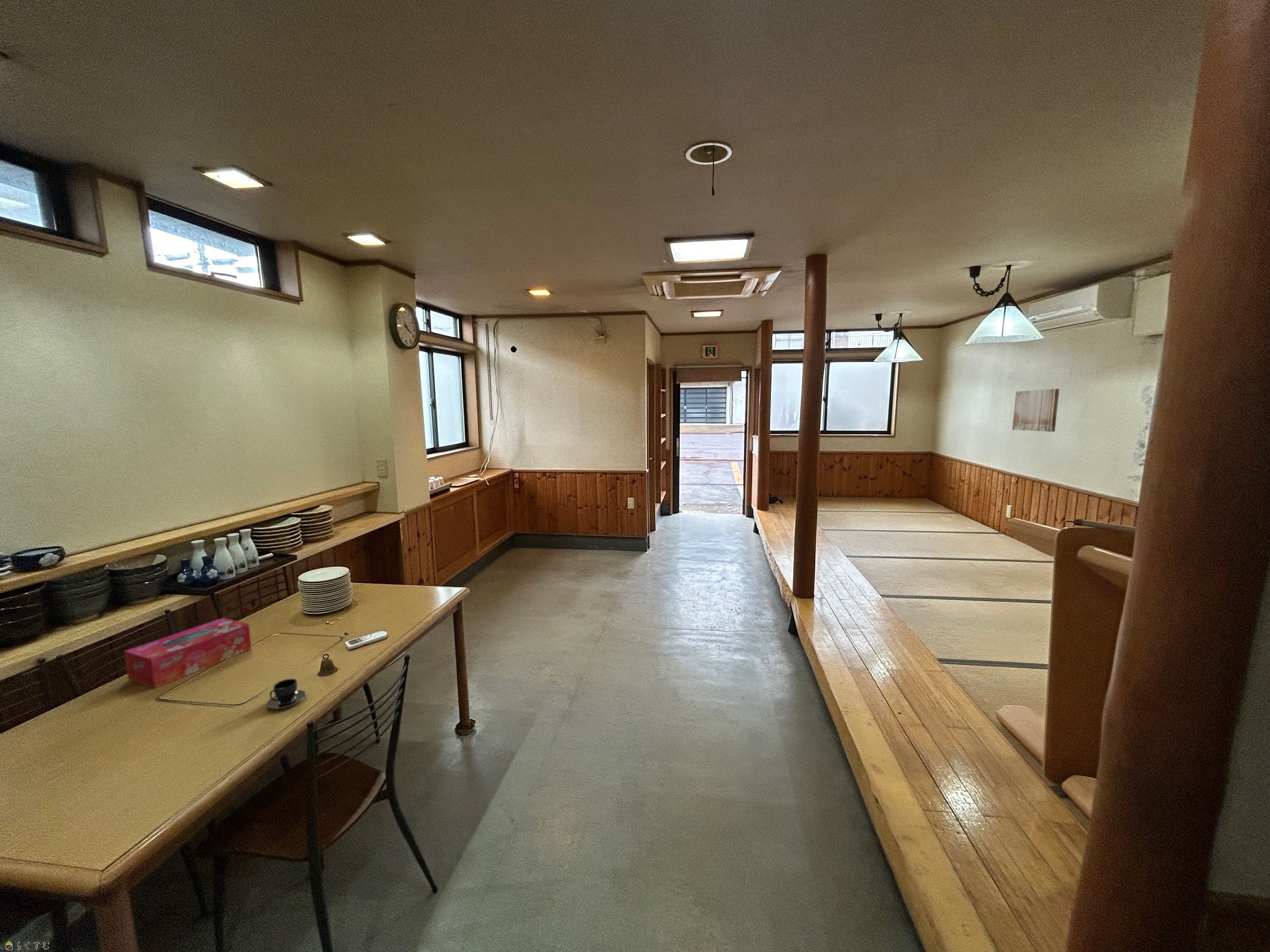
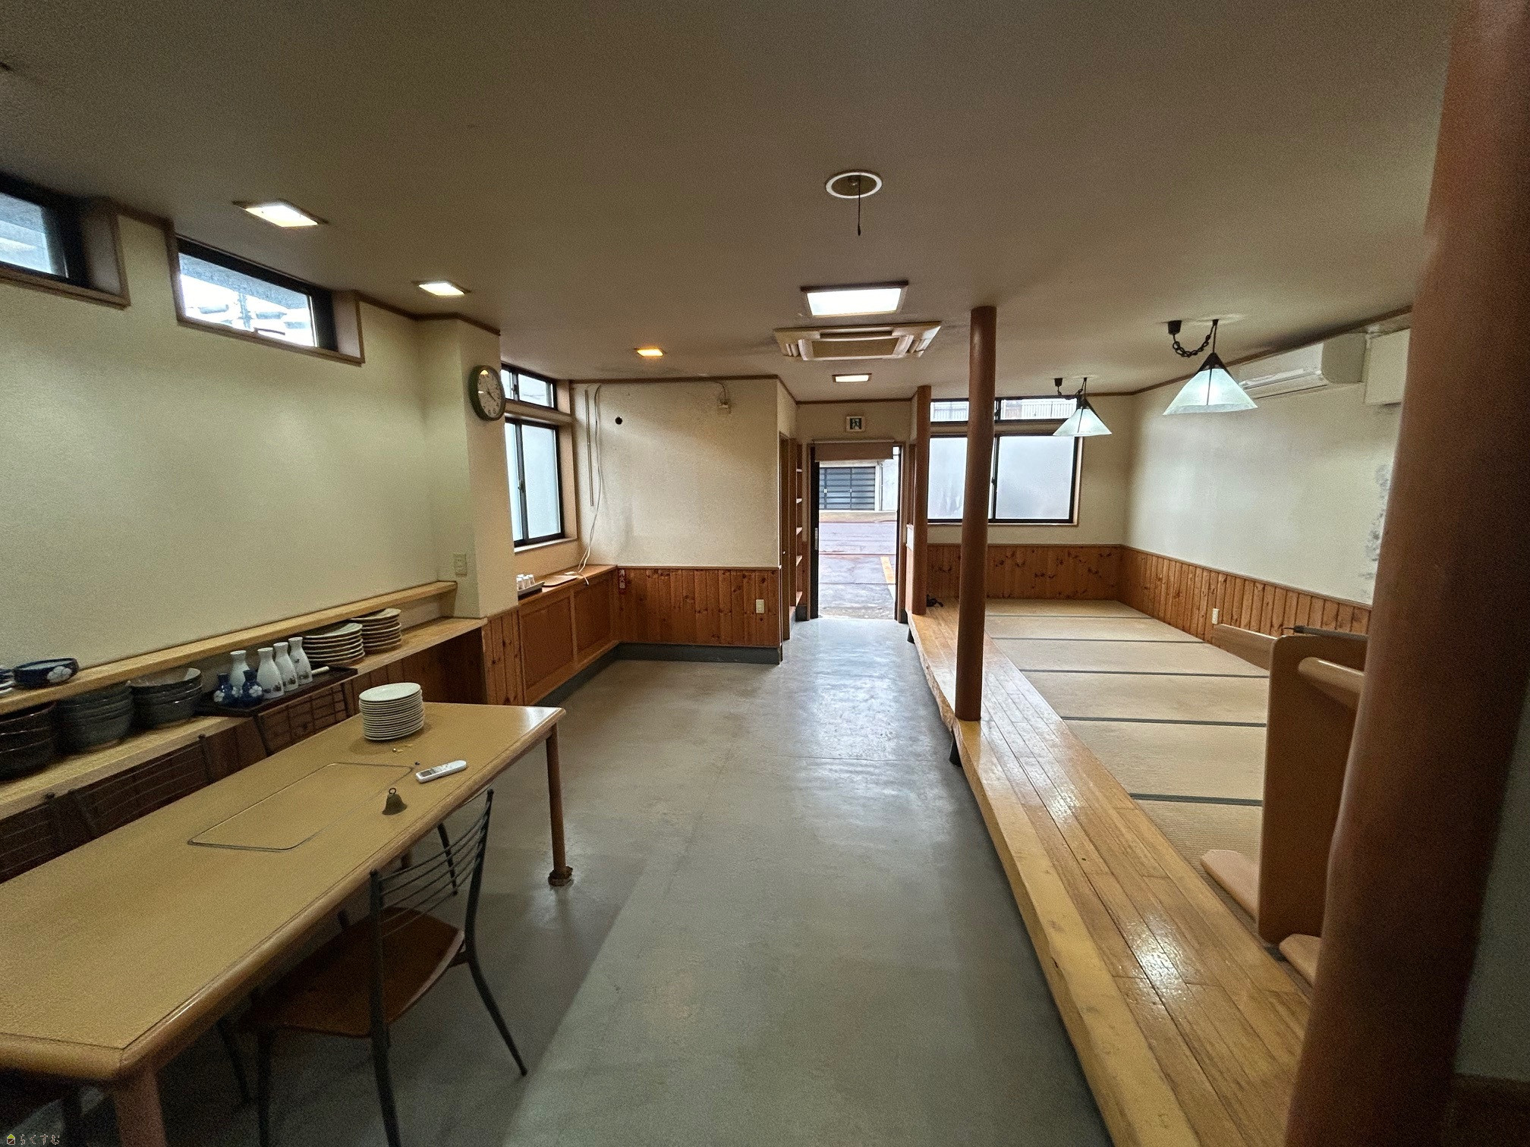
- tissue box [124,617,252,689]
- teacup [266,678,307,710]
- wall art [1012,388,1060,433]
